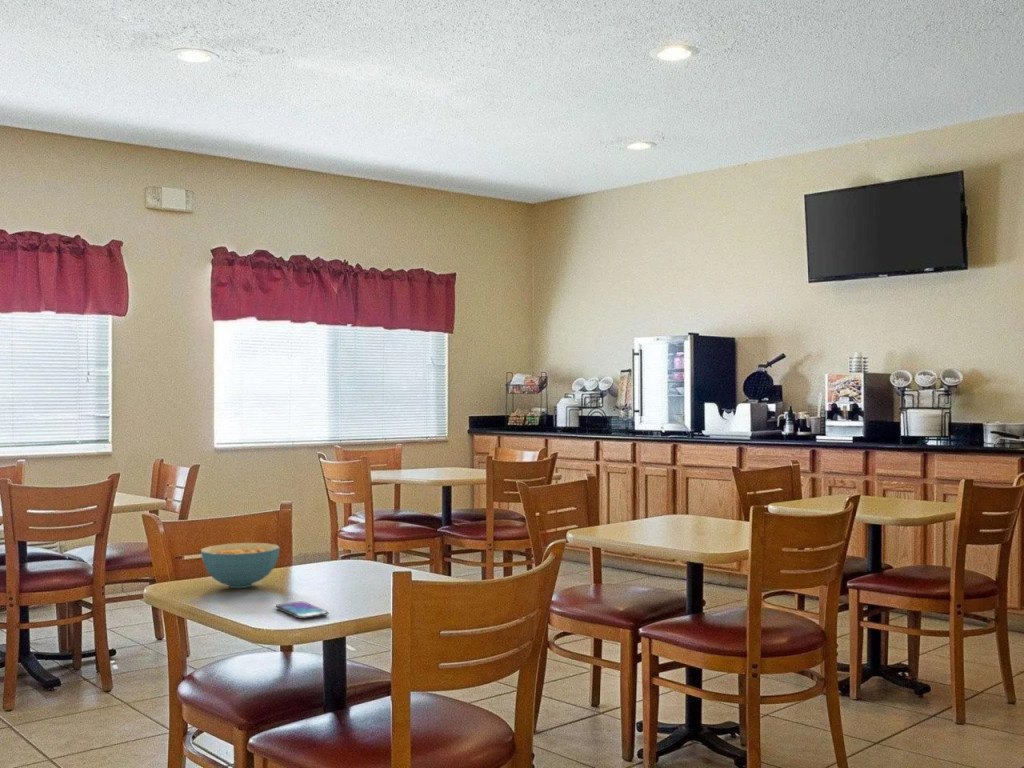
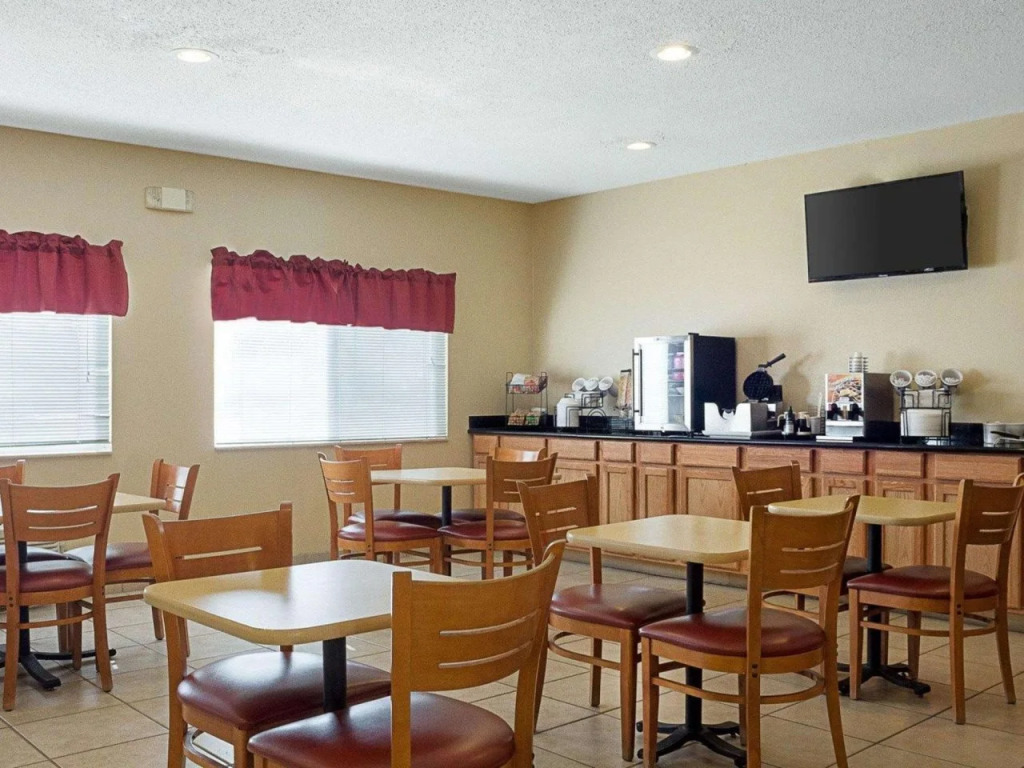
- smartphone [275,600,329,620]
- cereal bowl [200,542,281,589]
